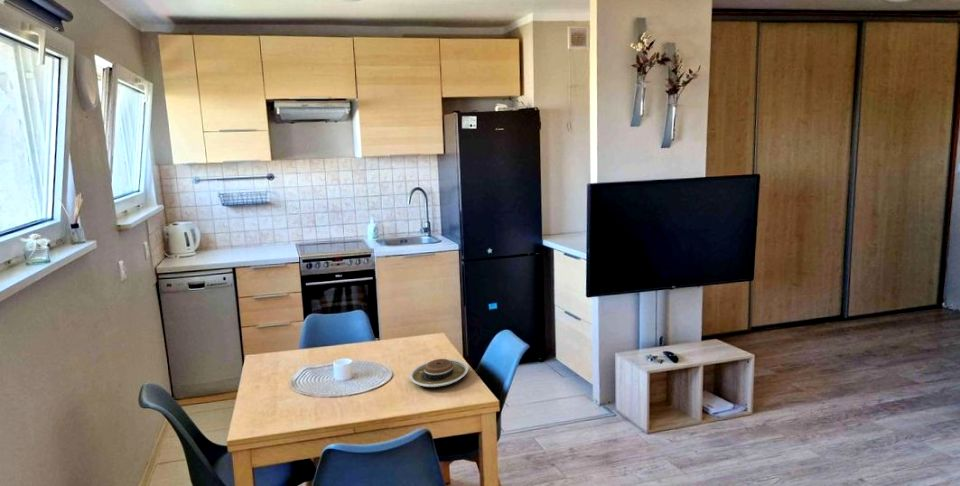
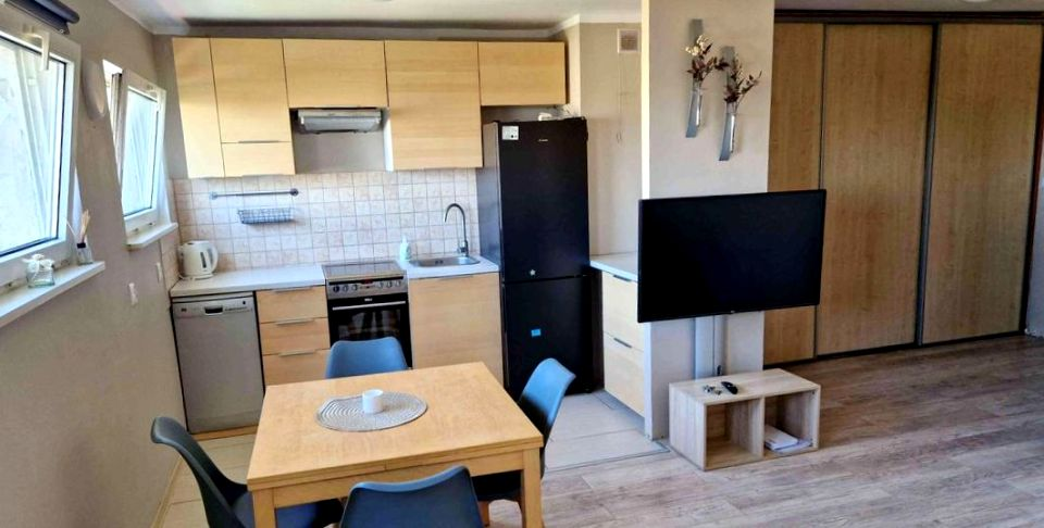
- plate [408,358,469,388]
